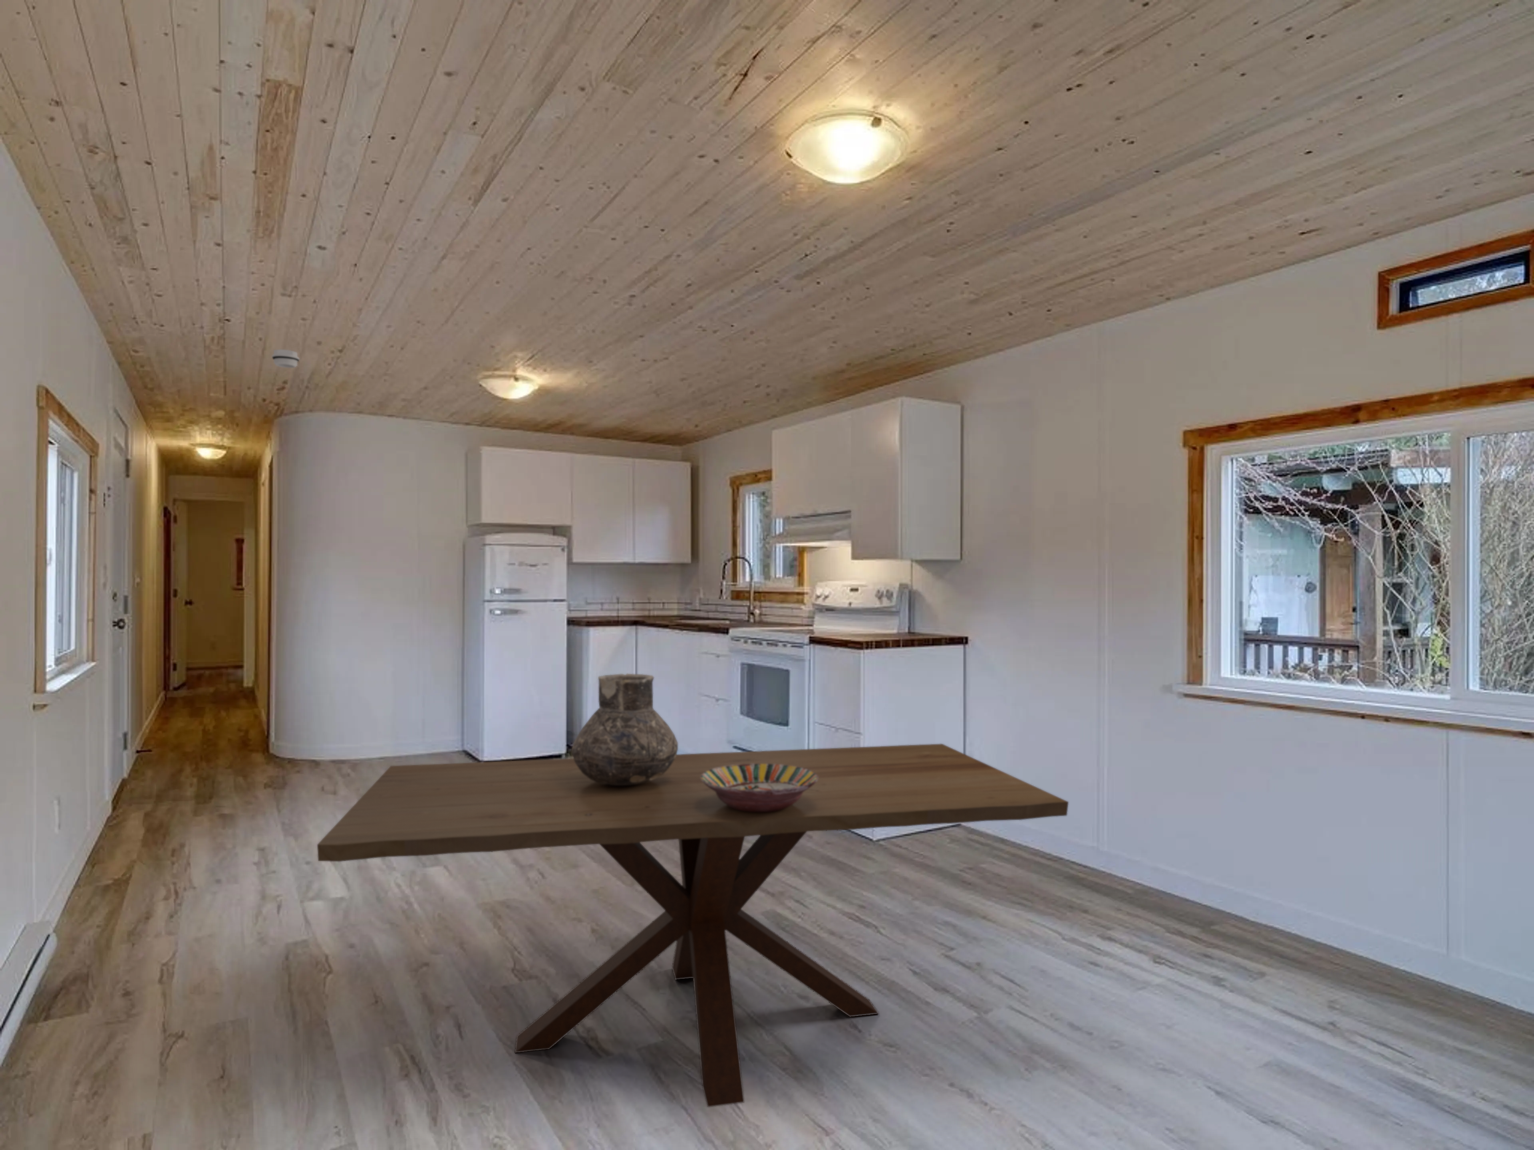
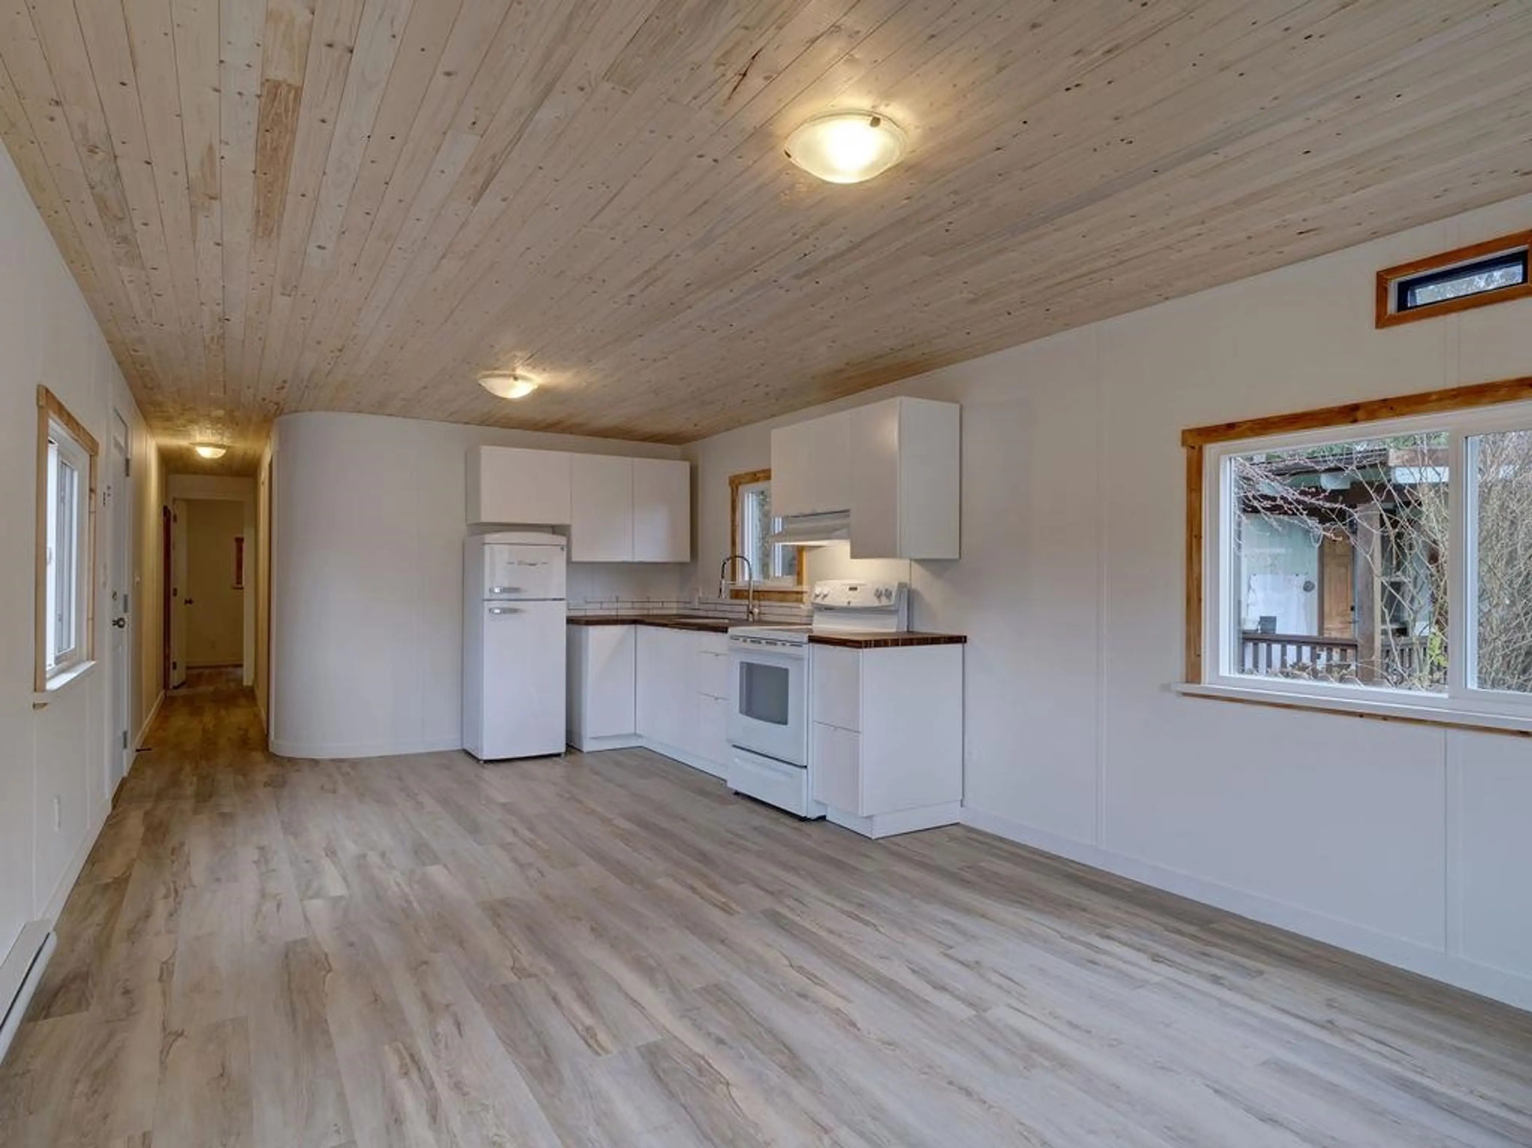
- dining table [316,743,1069,1108]
- vase [571,673,679,785]
- serving bowl [701,763,818,813]
- smoke detector [272,349,300,368]
